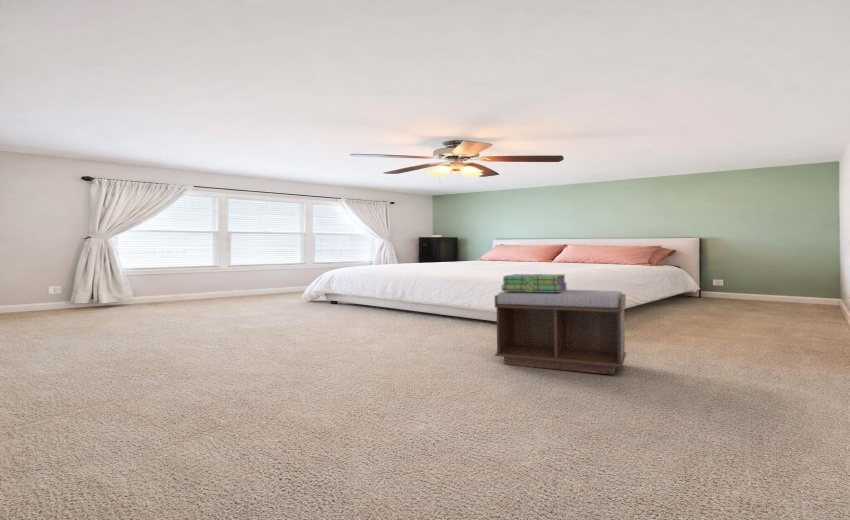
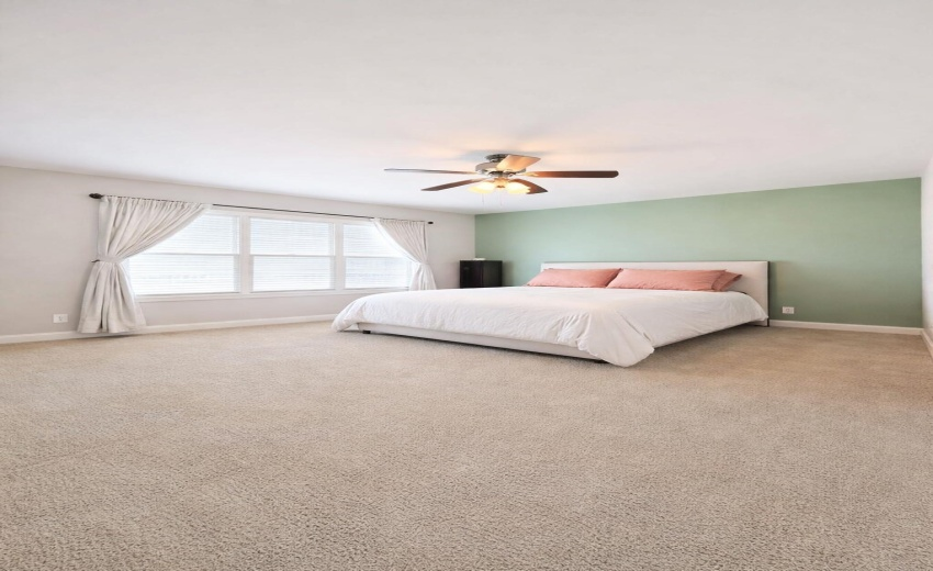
- bench [494,289,627,376]
- stack of books [501,273,568,292]
